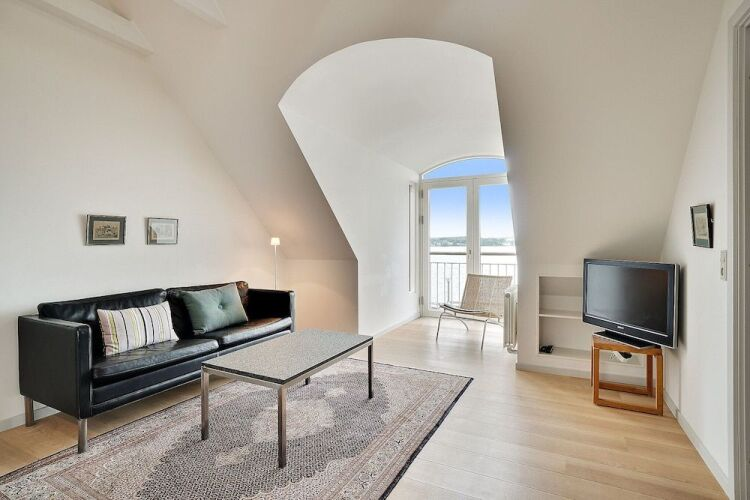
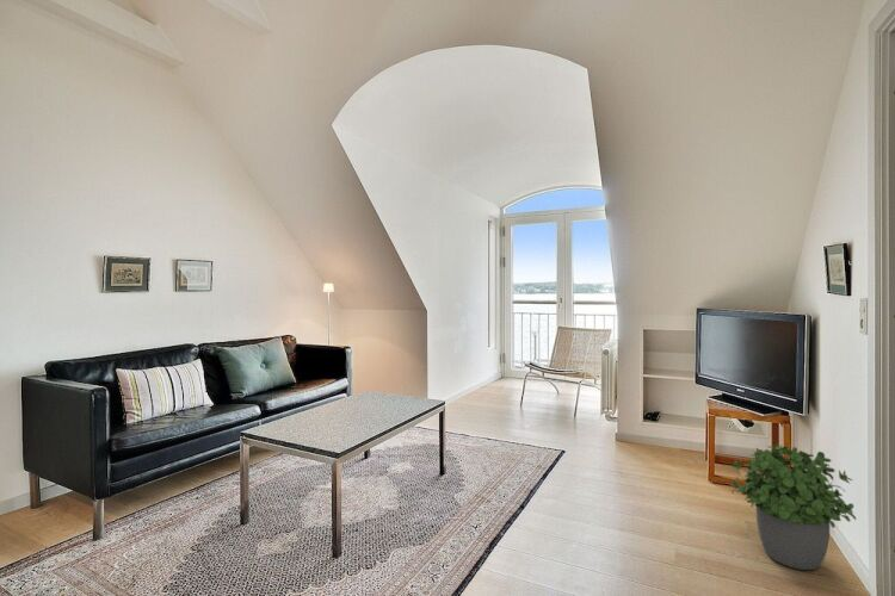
+ potted plant [729,441,857,571]
